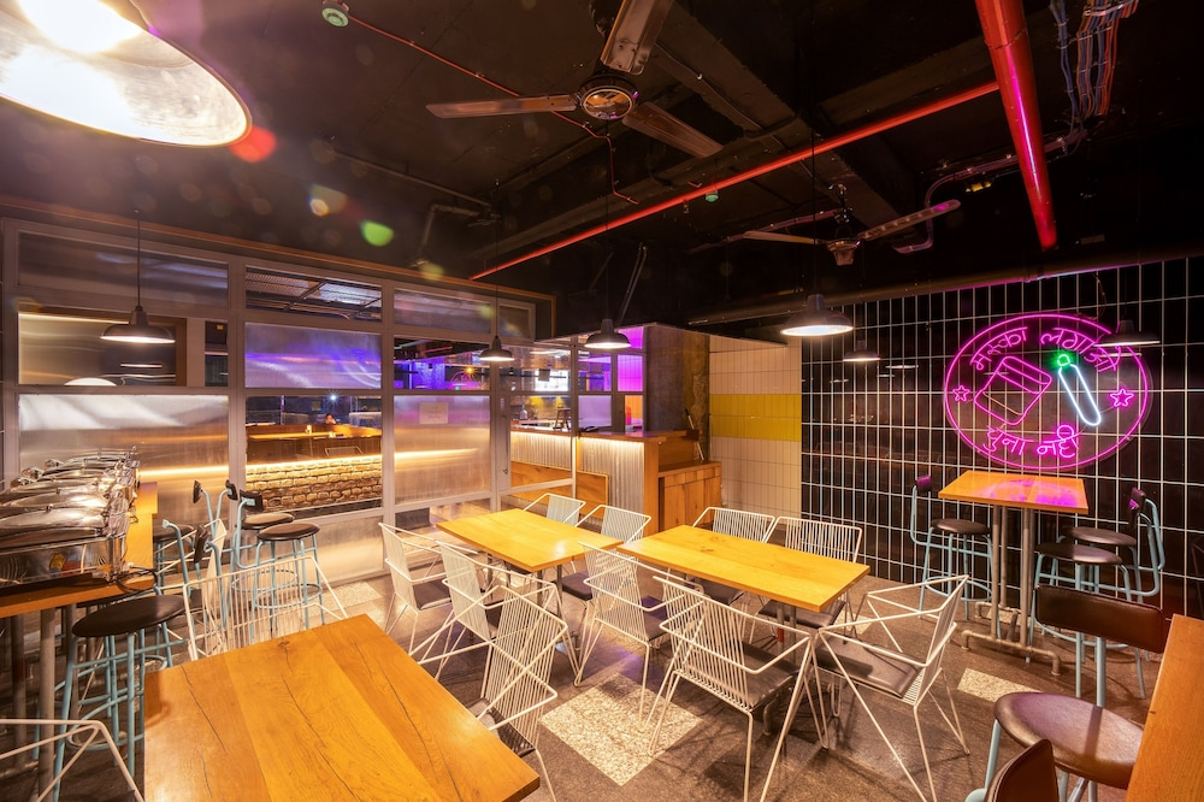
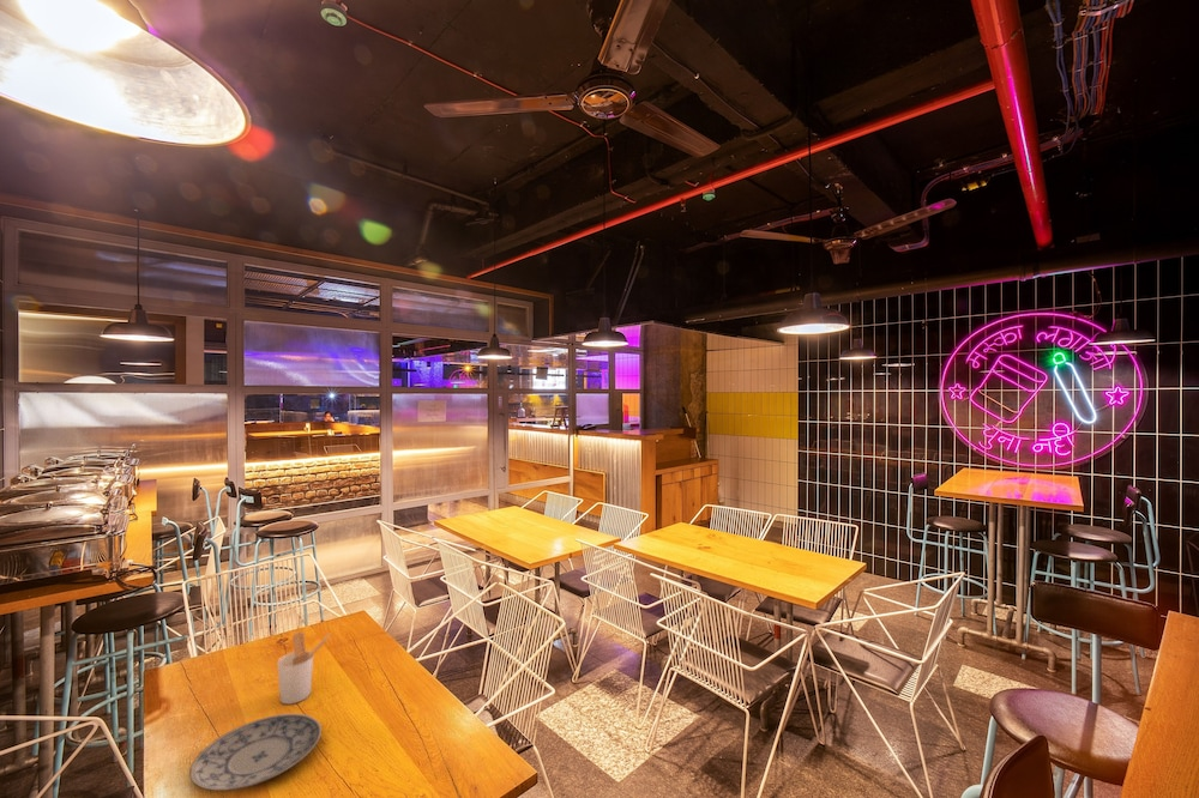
+ plate [188,713,323,792]
+ utensil holder [276,630,332,706]
